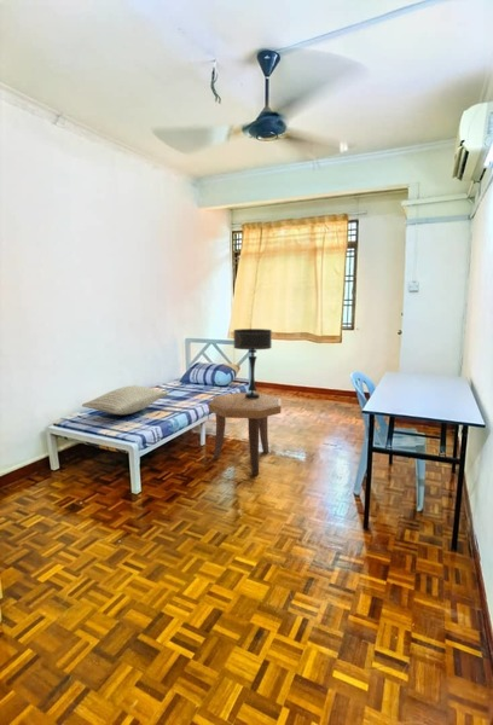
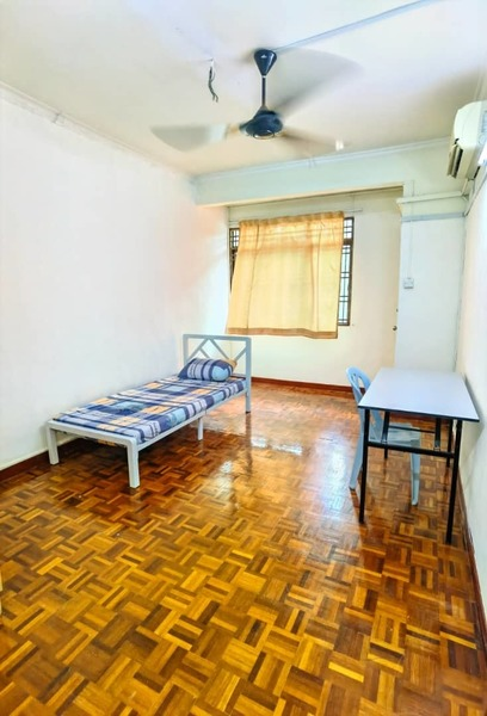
- pillow [81,384,170,416]
- side table [208,392,283,476]
- table lamp [233,327,273,399]
